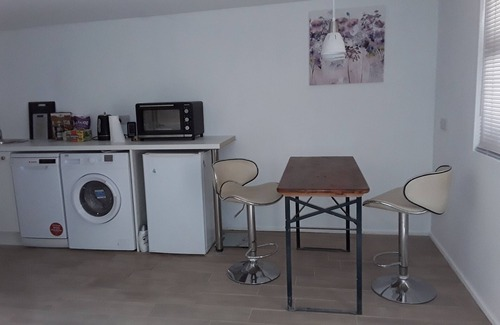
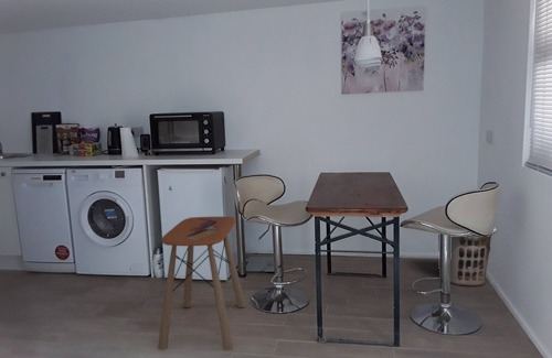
+ side table [157,216,246,351]
+ clothes hamper [437,228,498,288]
